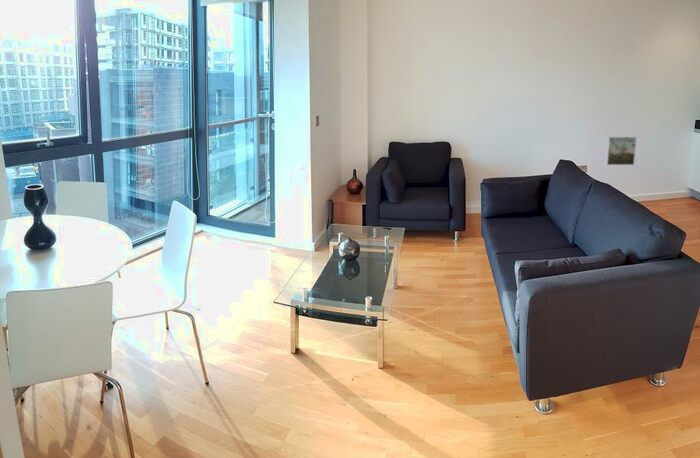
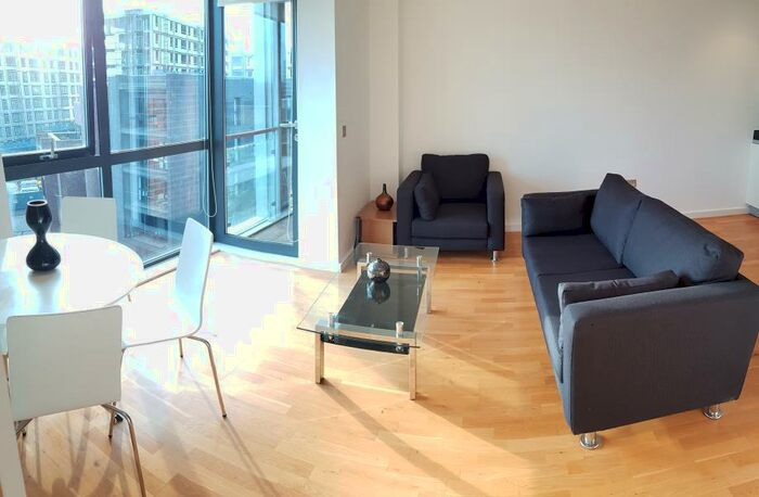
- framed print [605,136,638,166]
